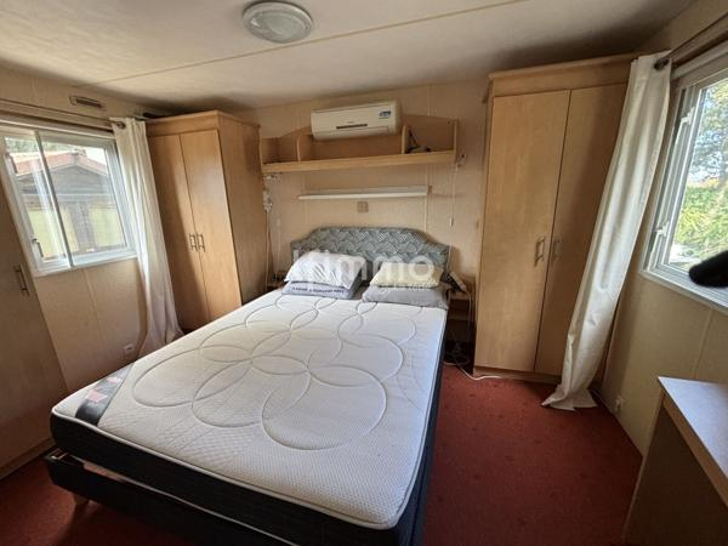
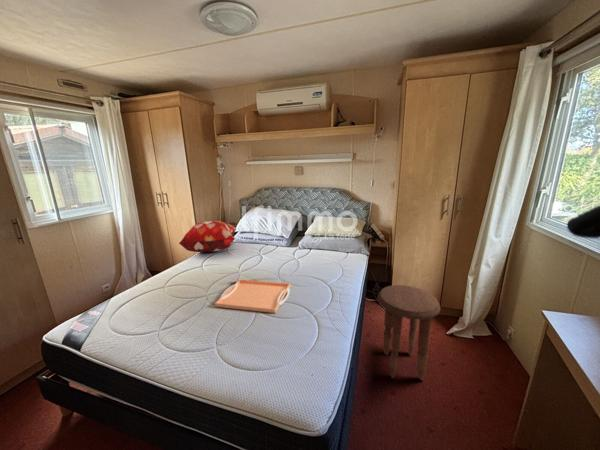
+ serving tray [214,279,291,314]
+ side table [377,284,441,381]
+ decorative pillow [178,220,237,253]
